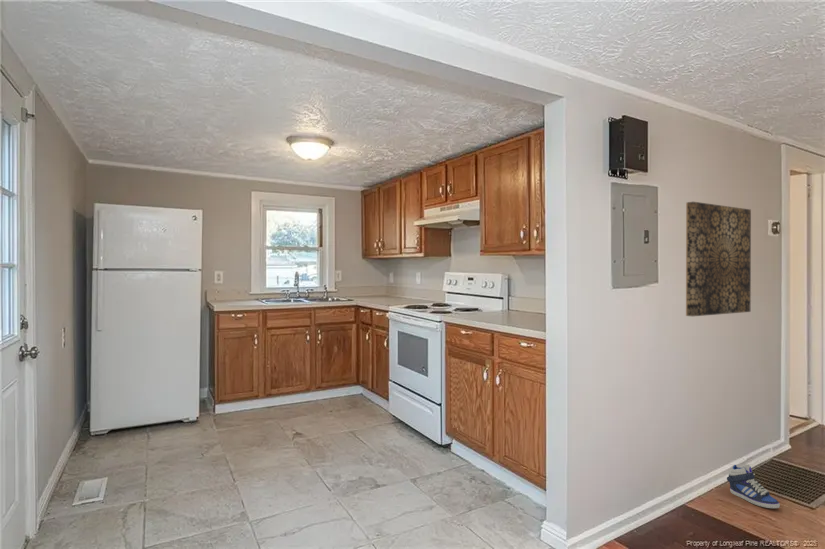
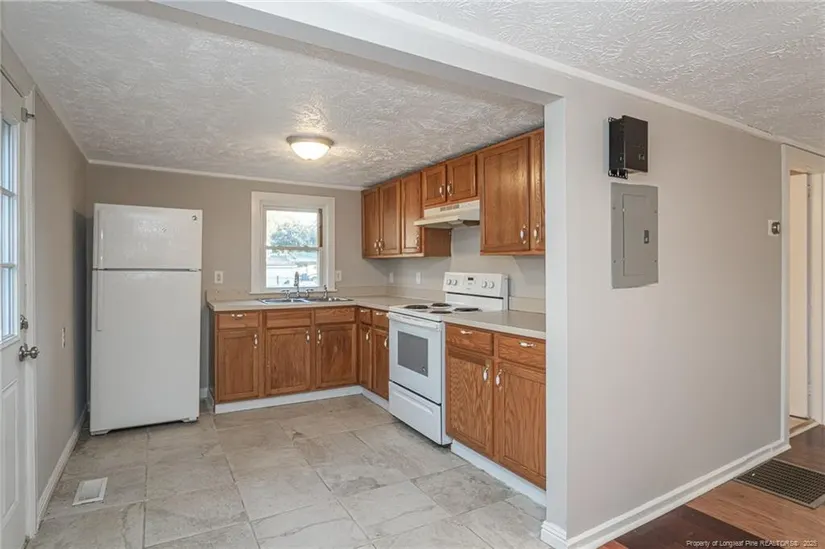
- wall art [685,201,752,317]
- sneaker [726,463,781,509]
